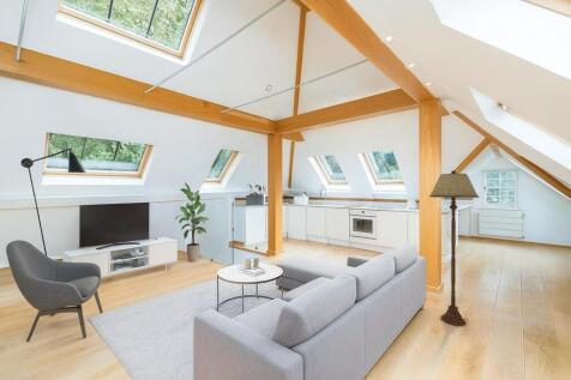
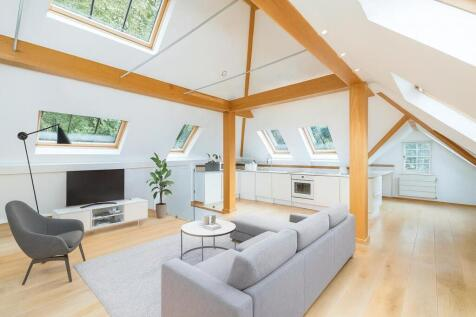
- floor lamp [428,169,480,326]
